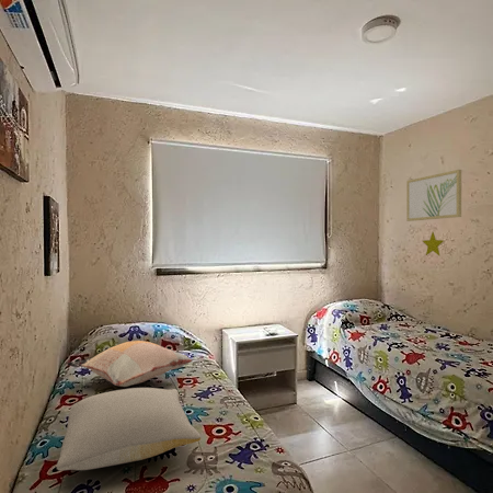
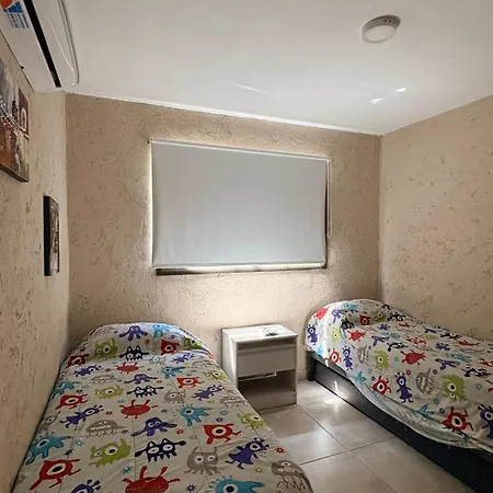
- pillow [56,387,202,471]
- decorative star [422,231,445,256]
- wall art [405,169,462,222]
- decorative pillow [67,340,194,388]
